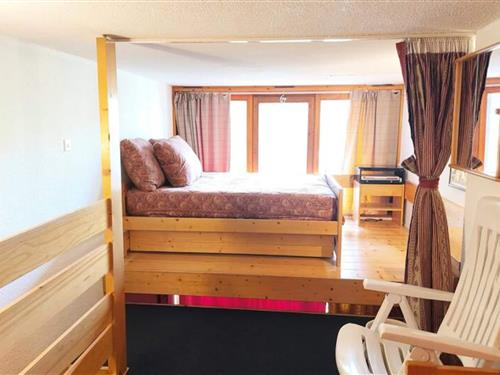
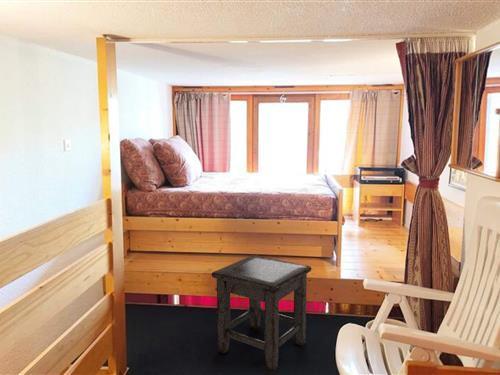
+ stool [211,254,312,374]
